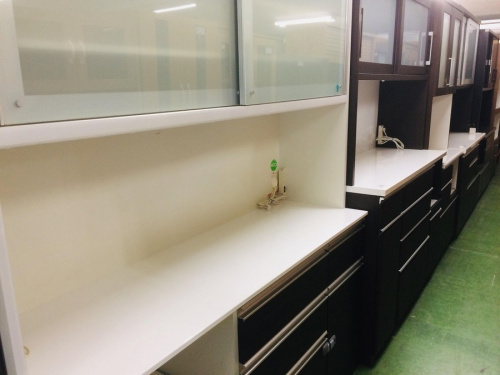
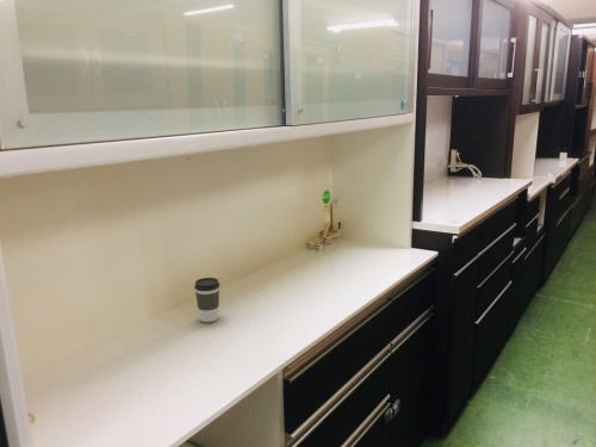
+ coffee cup [193,277,221,323]
